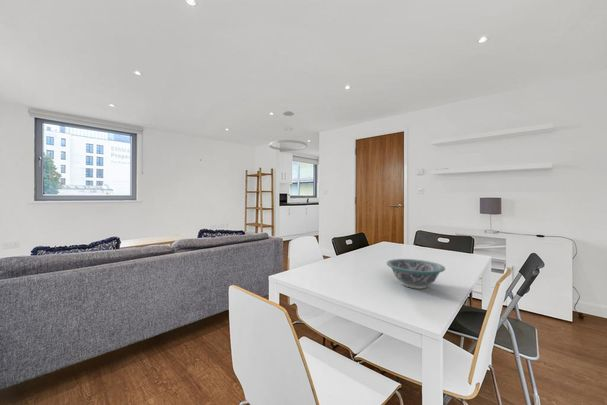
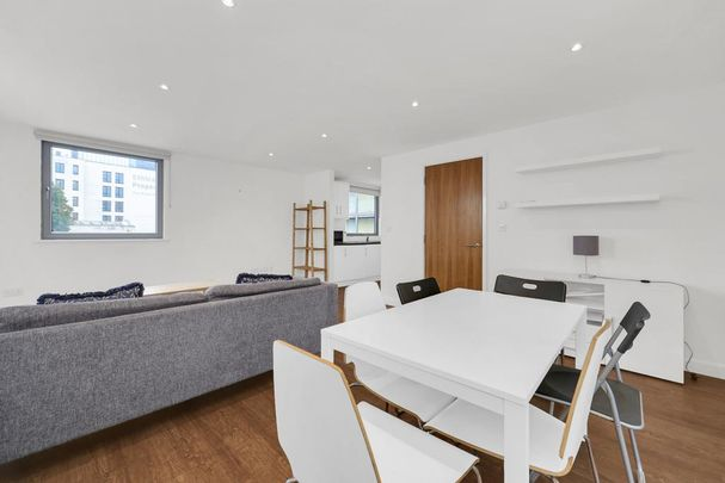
- bowl [386,258,446,290]
- pendant light [268,110,308,152]
